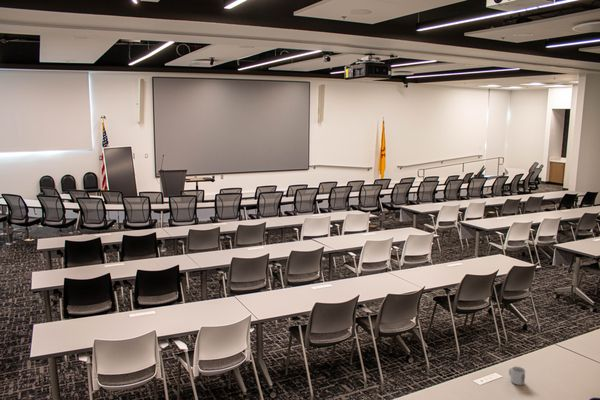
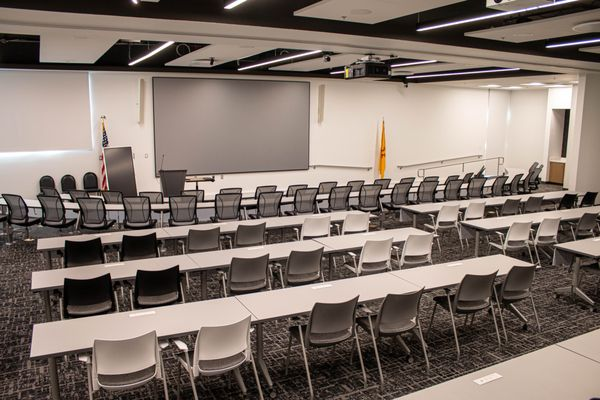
- mug [508,366,526,386]
